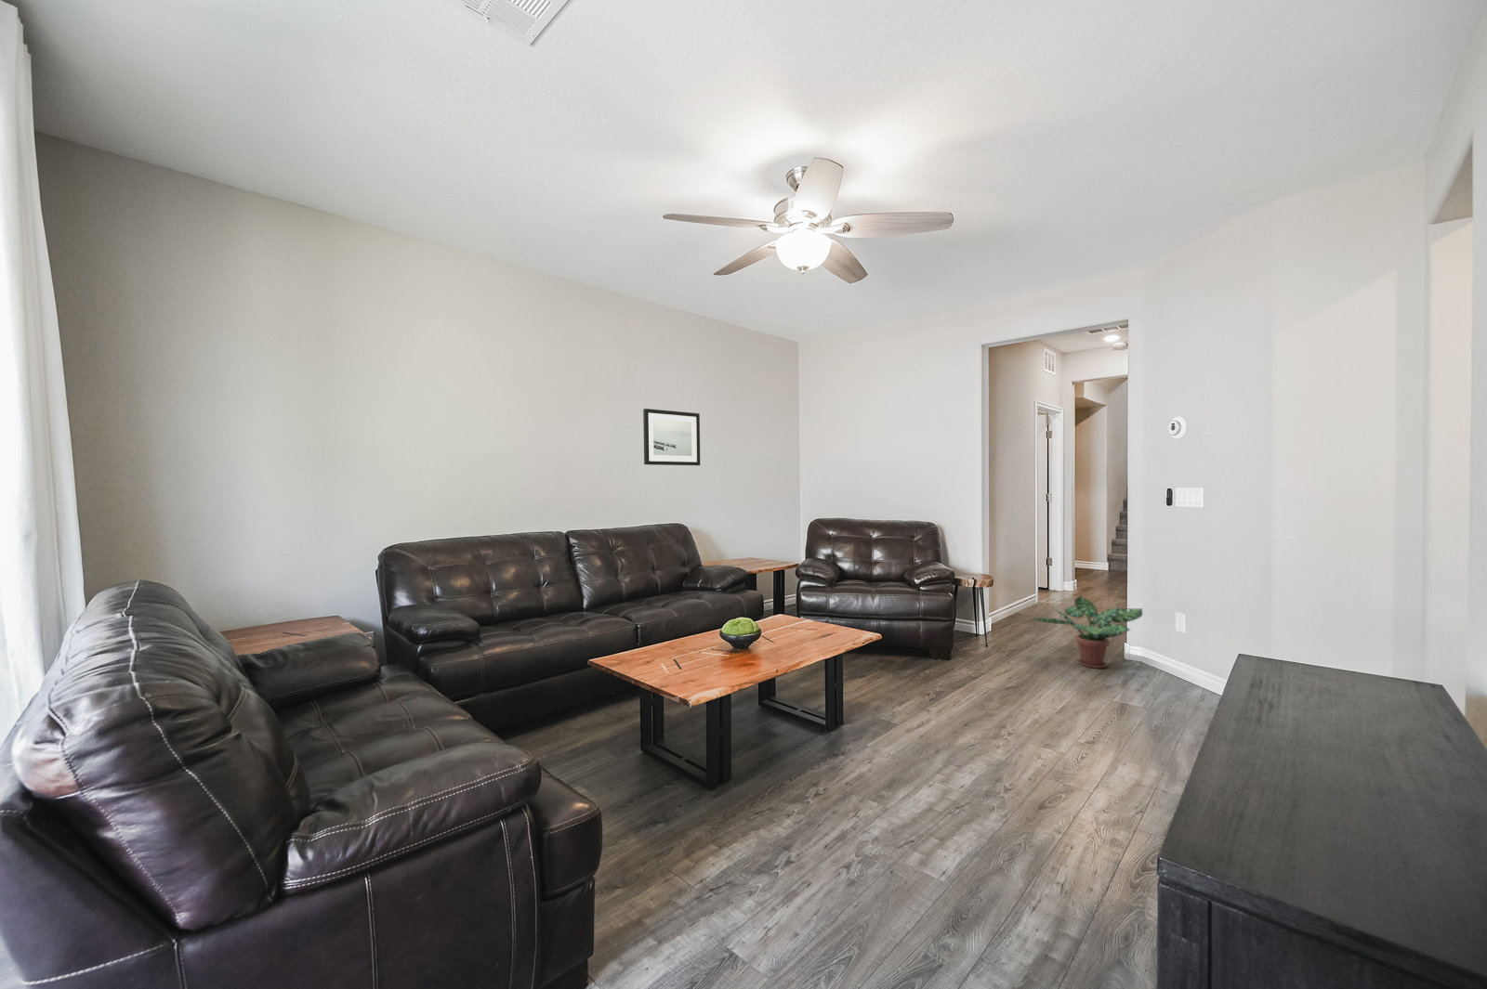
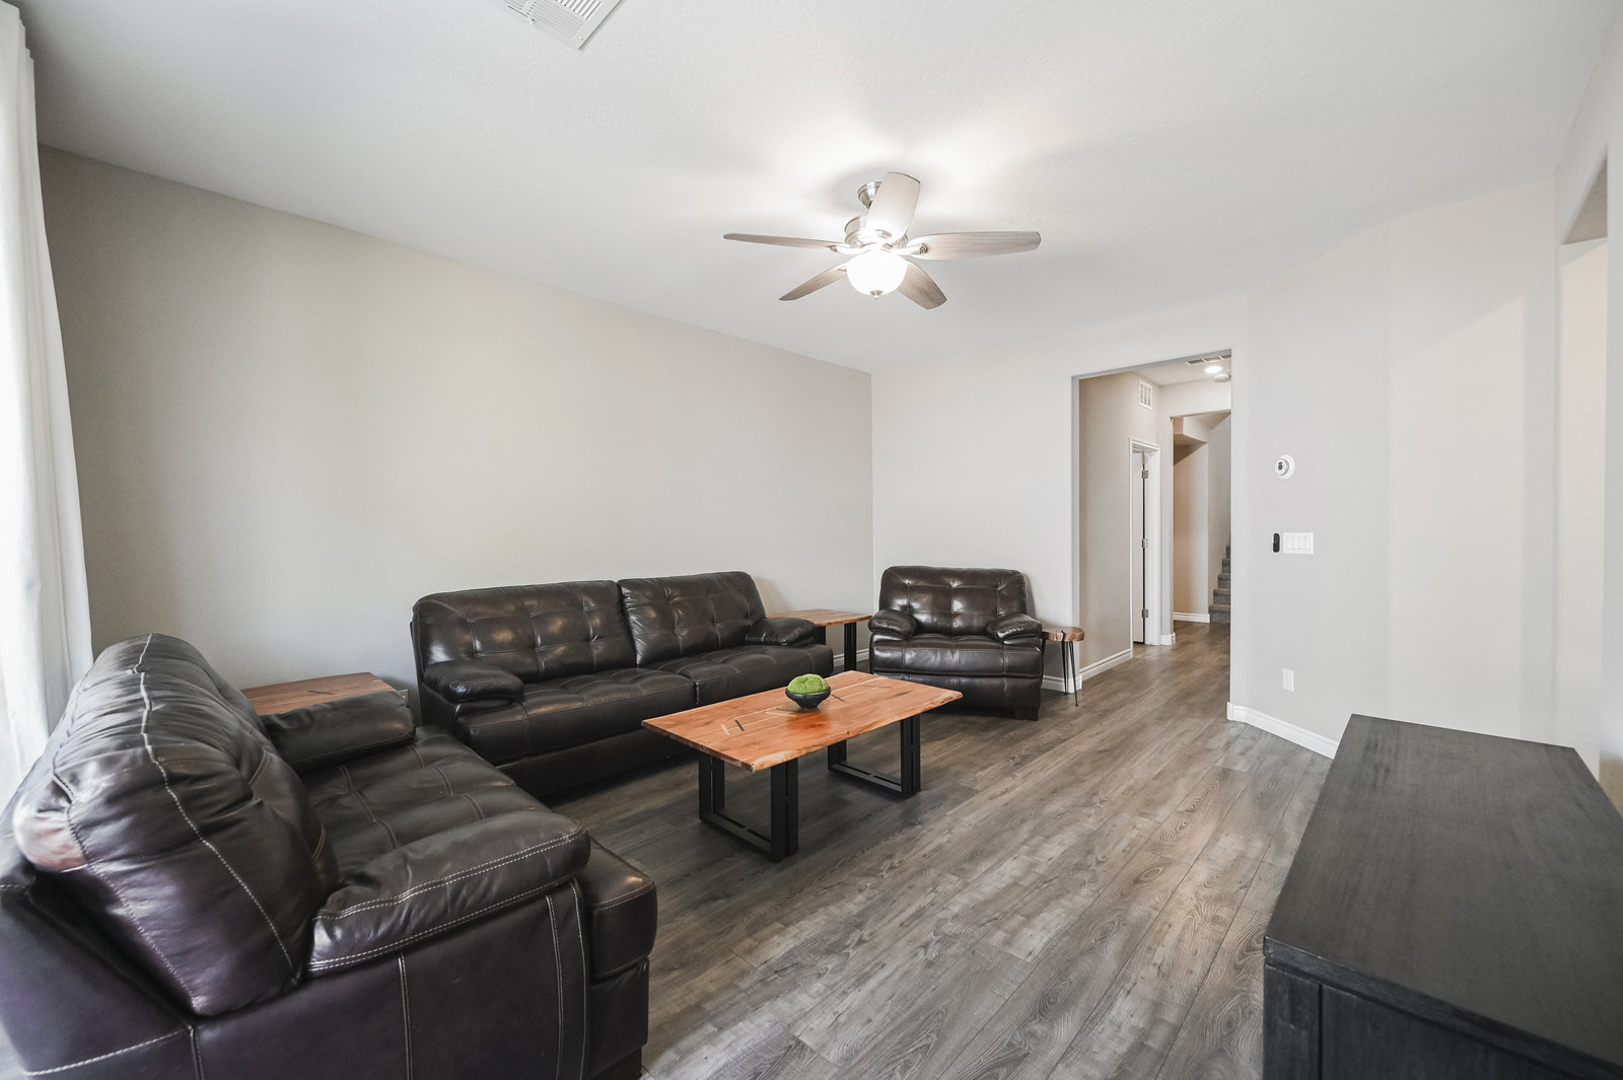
- wall art [642,407,700,466]
- potted plant [1031,594,1143,670]
